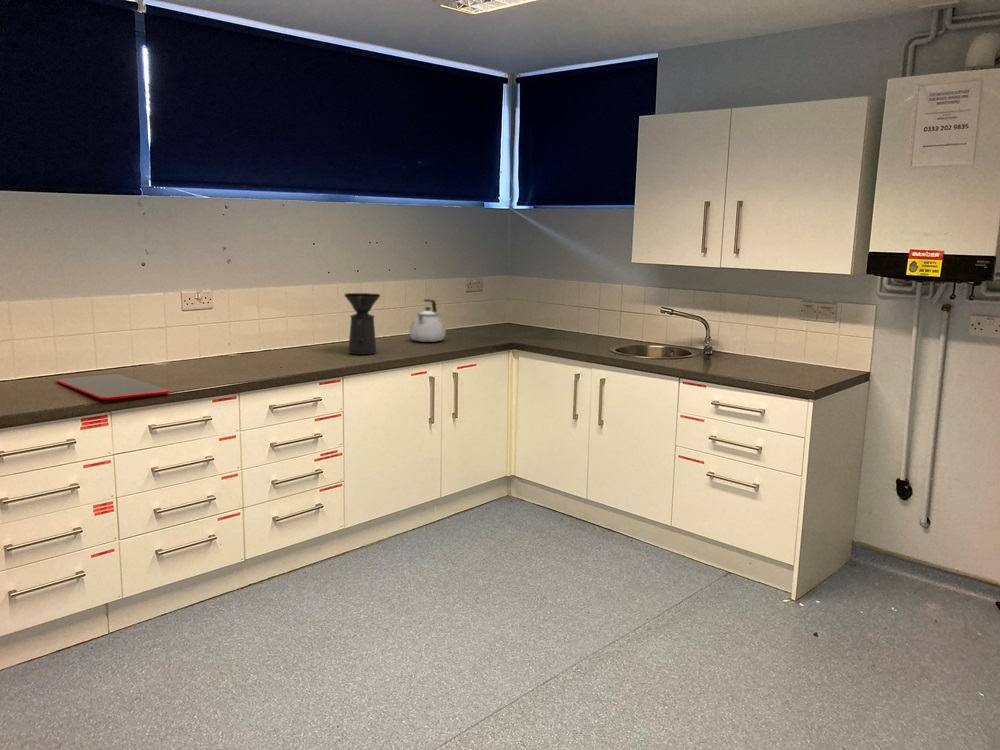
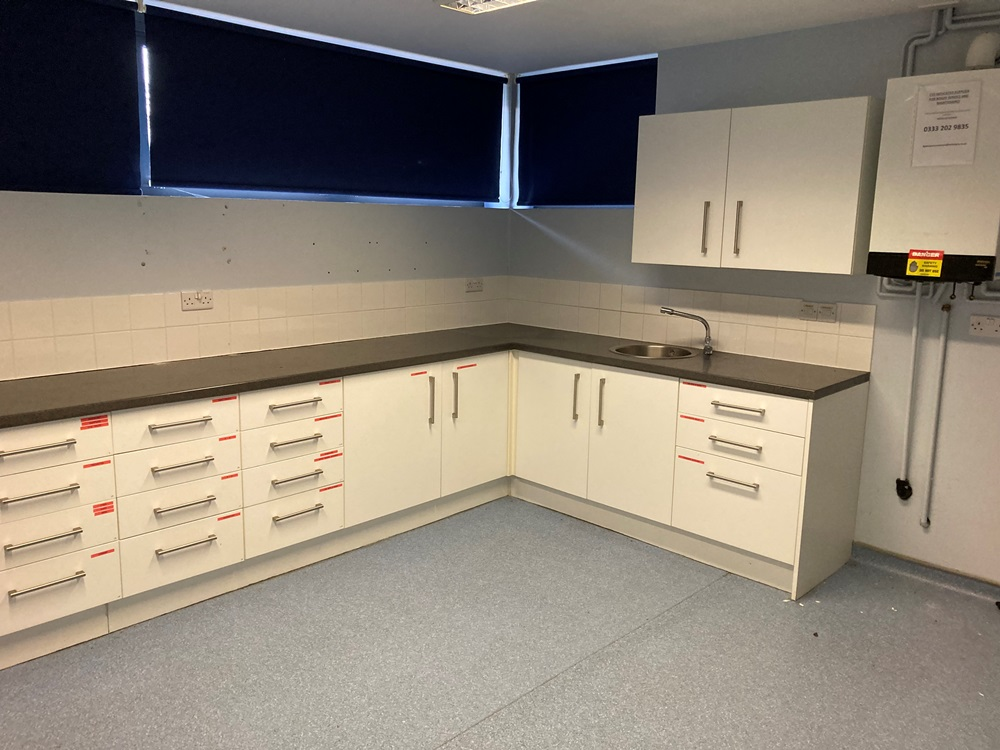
- kettle [409,298,447,343]
- coffee maker [343,292,381,355]
- cutting board [56,373,170,401]
